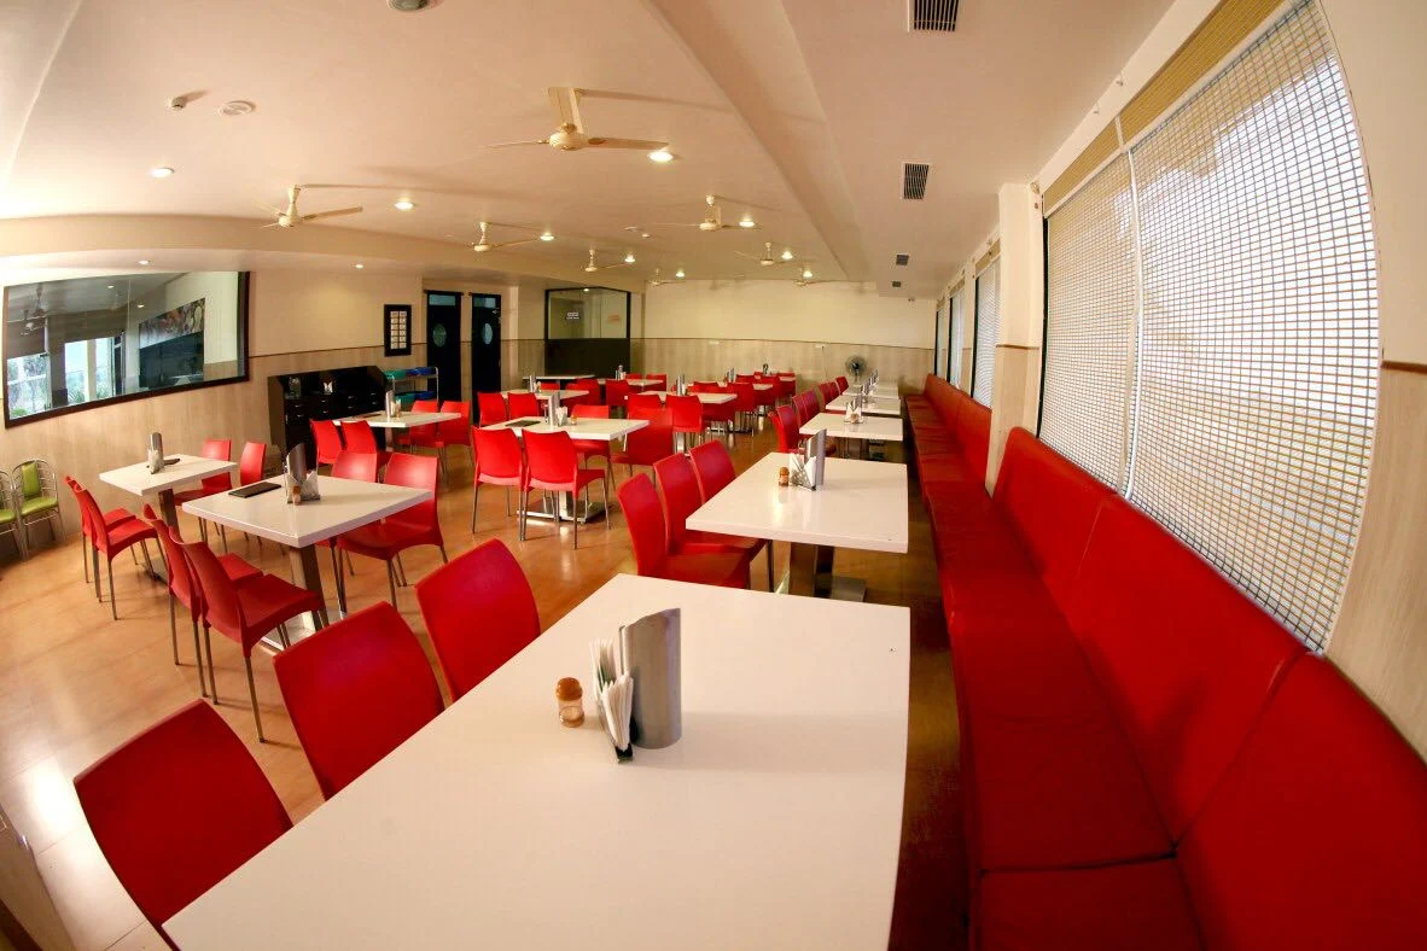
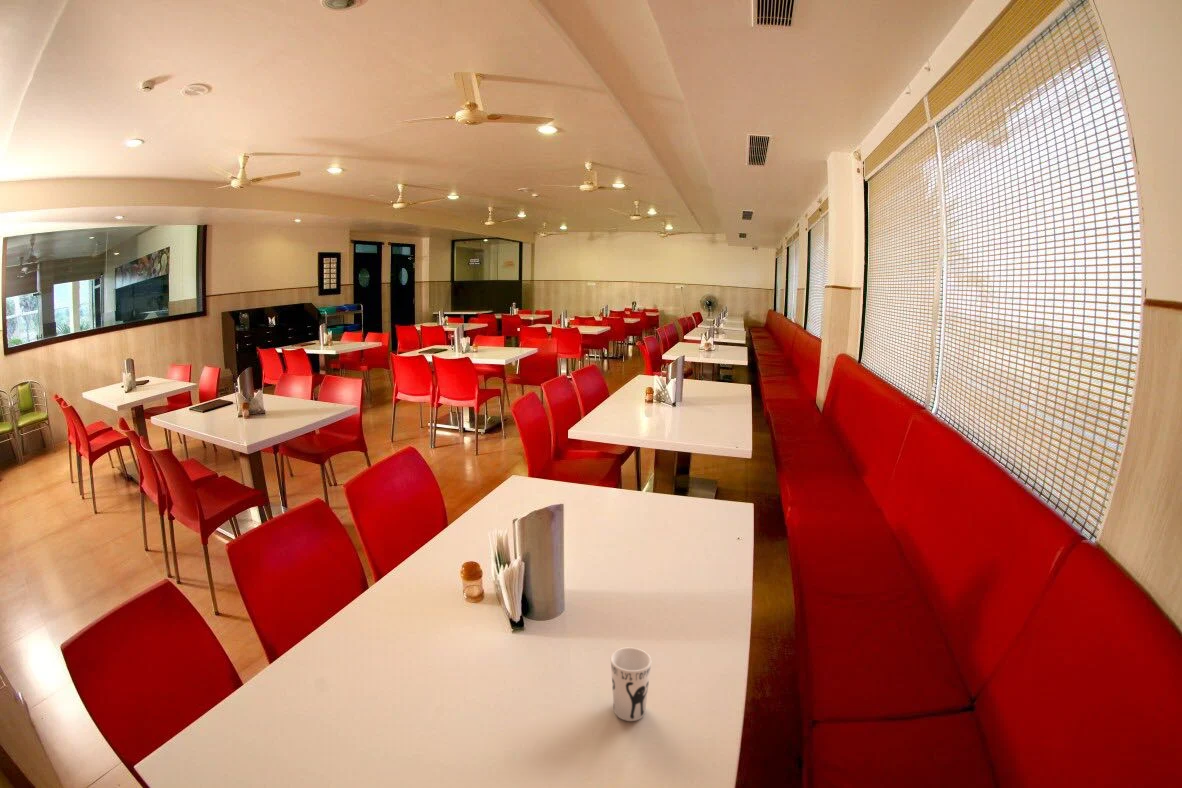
+ cup [610,647,652,722]
